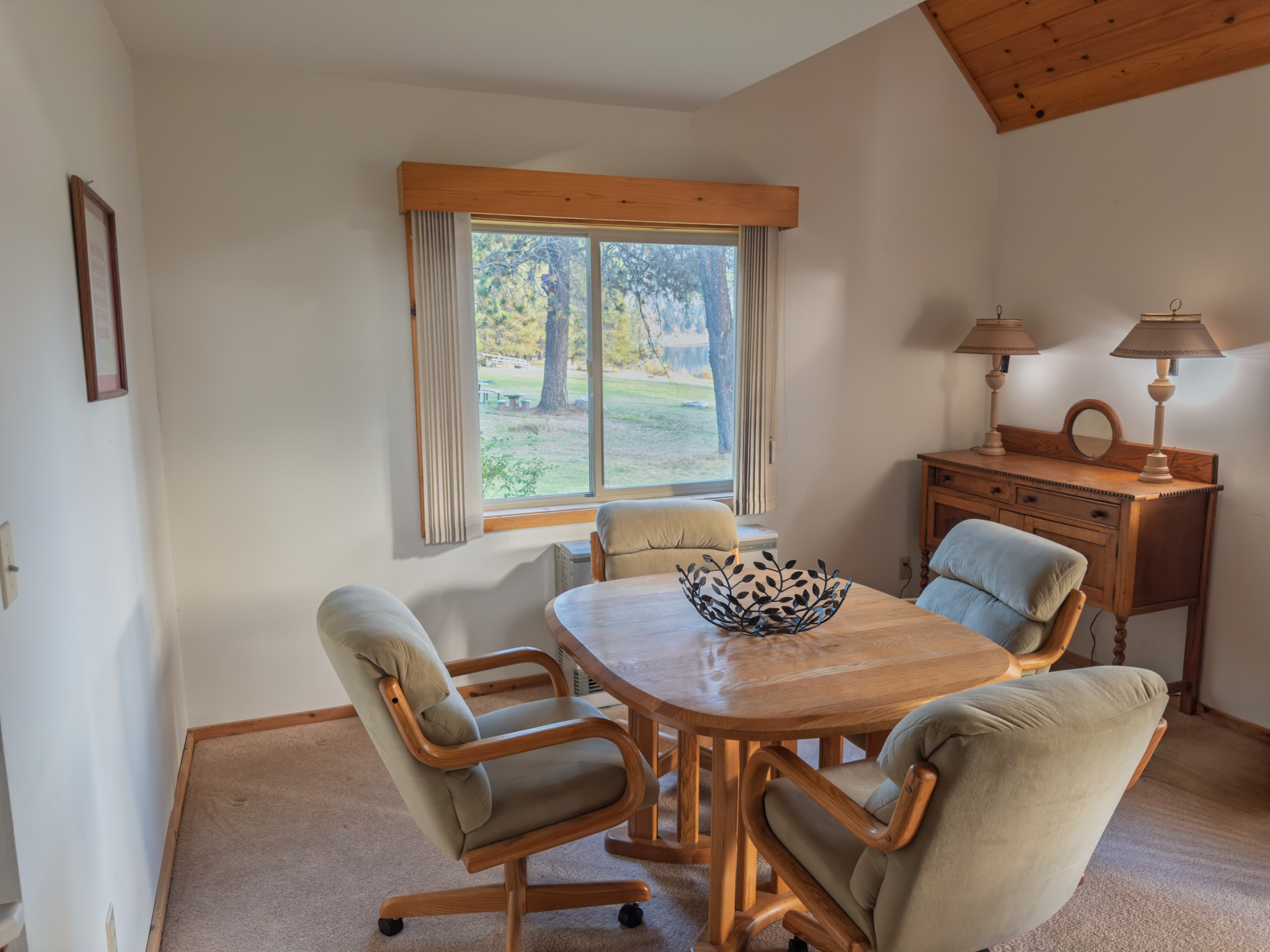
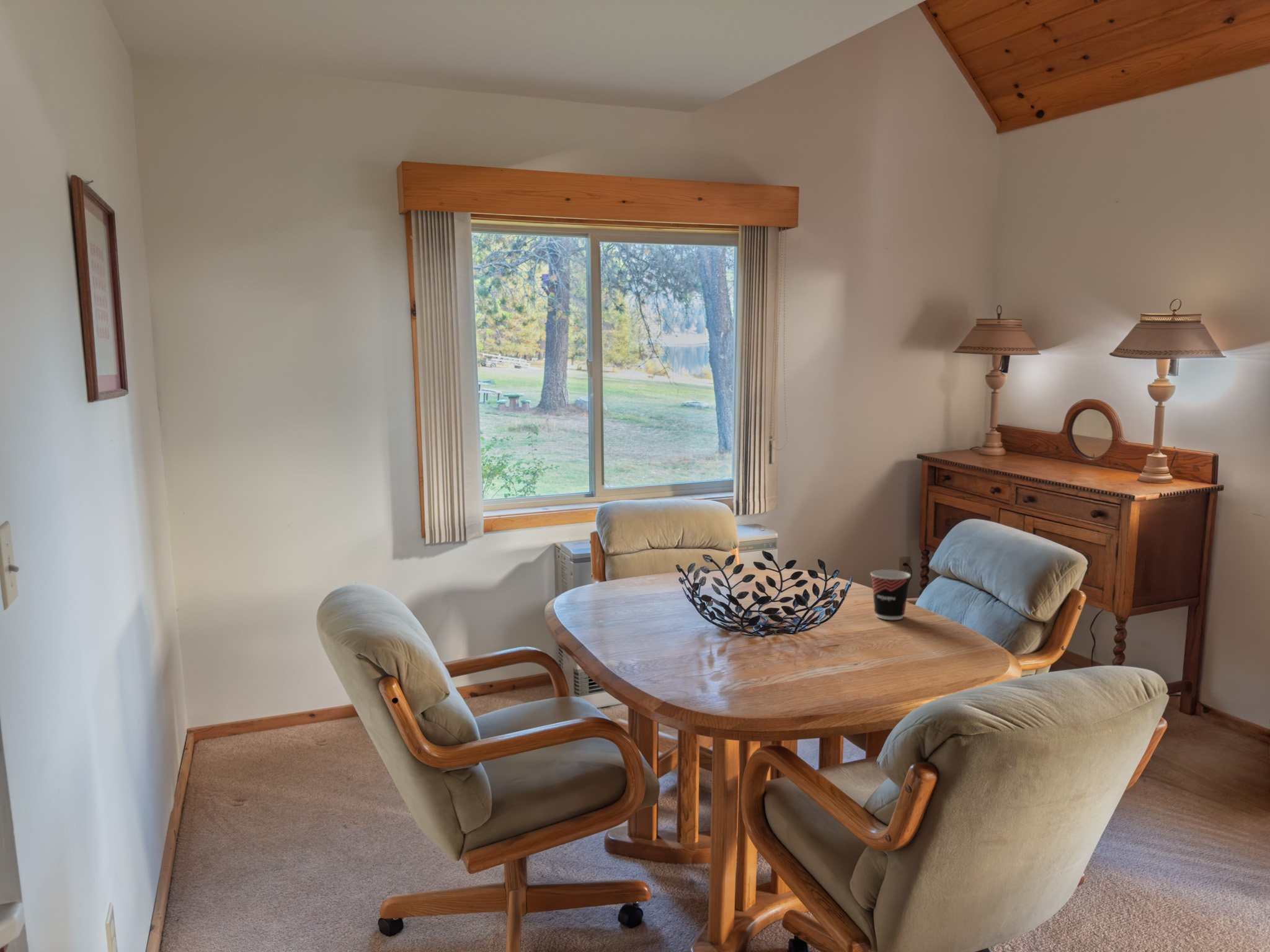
+ cup [870,569,912,620]
